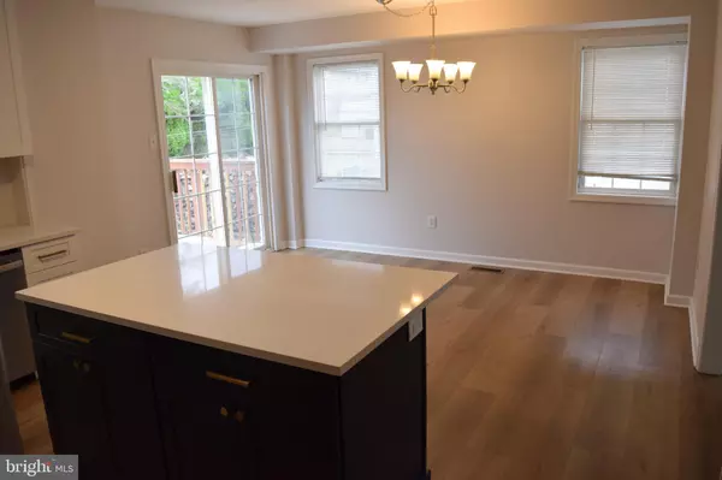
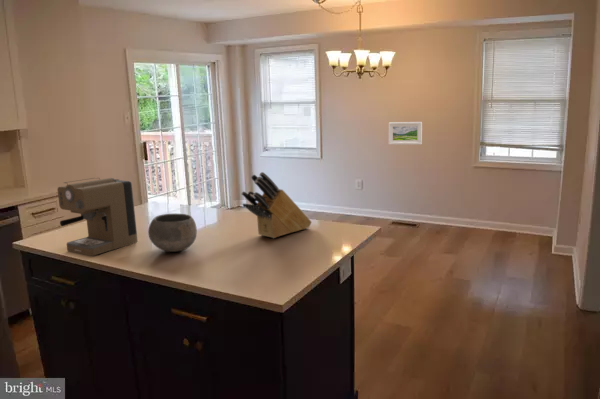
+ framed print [388,121,423,146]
+ coffee maker [56,177,139,257]
+ knife block [240,171,313,239]
+ bowl [147,213,198,253]
